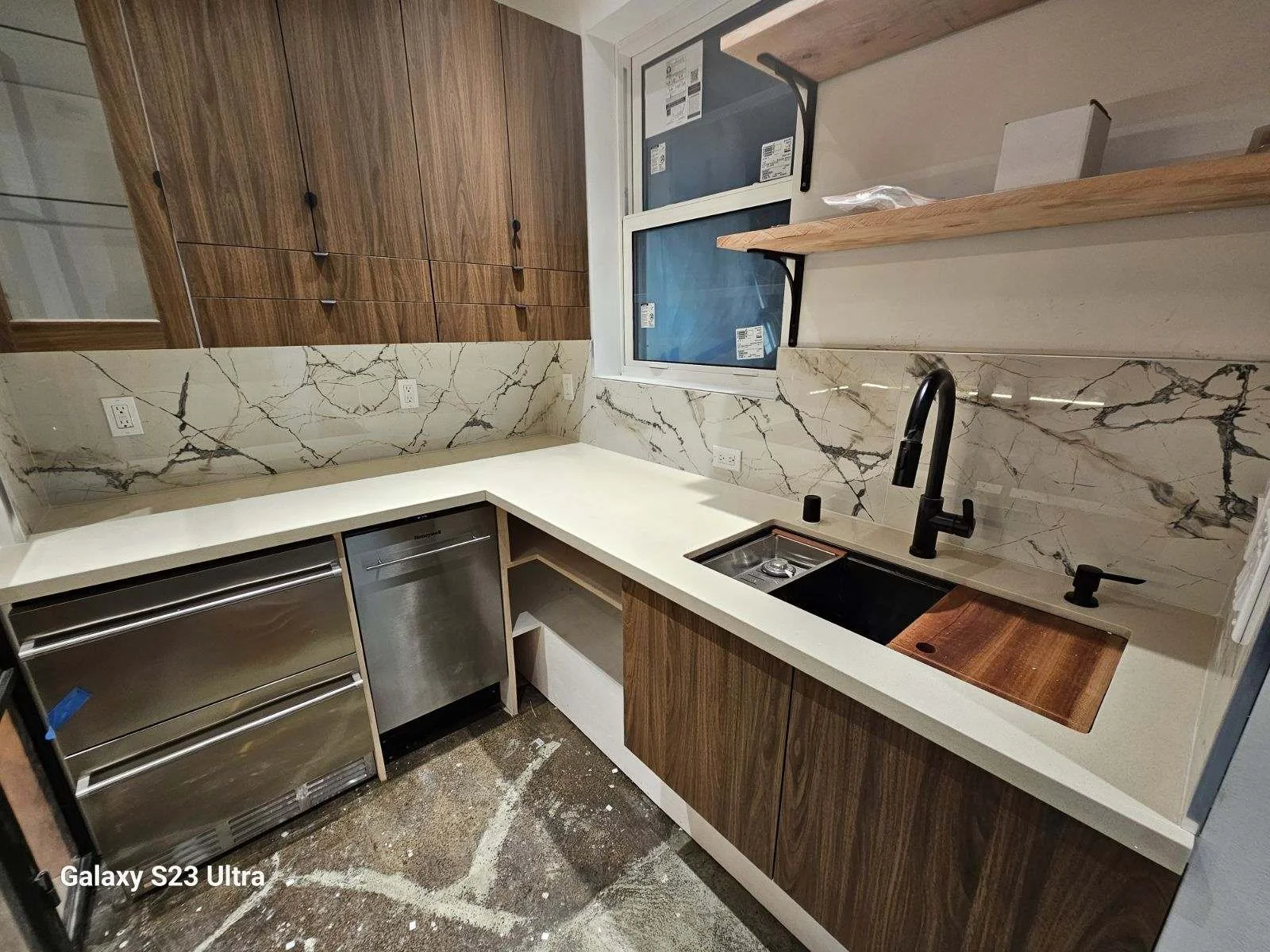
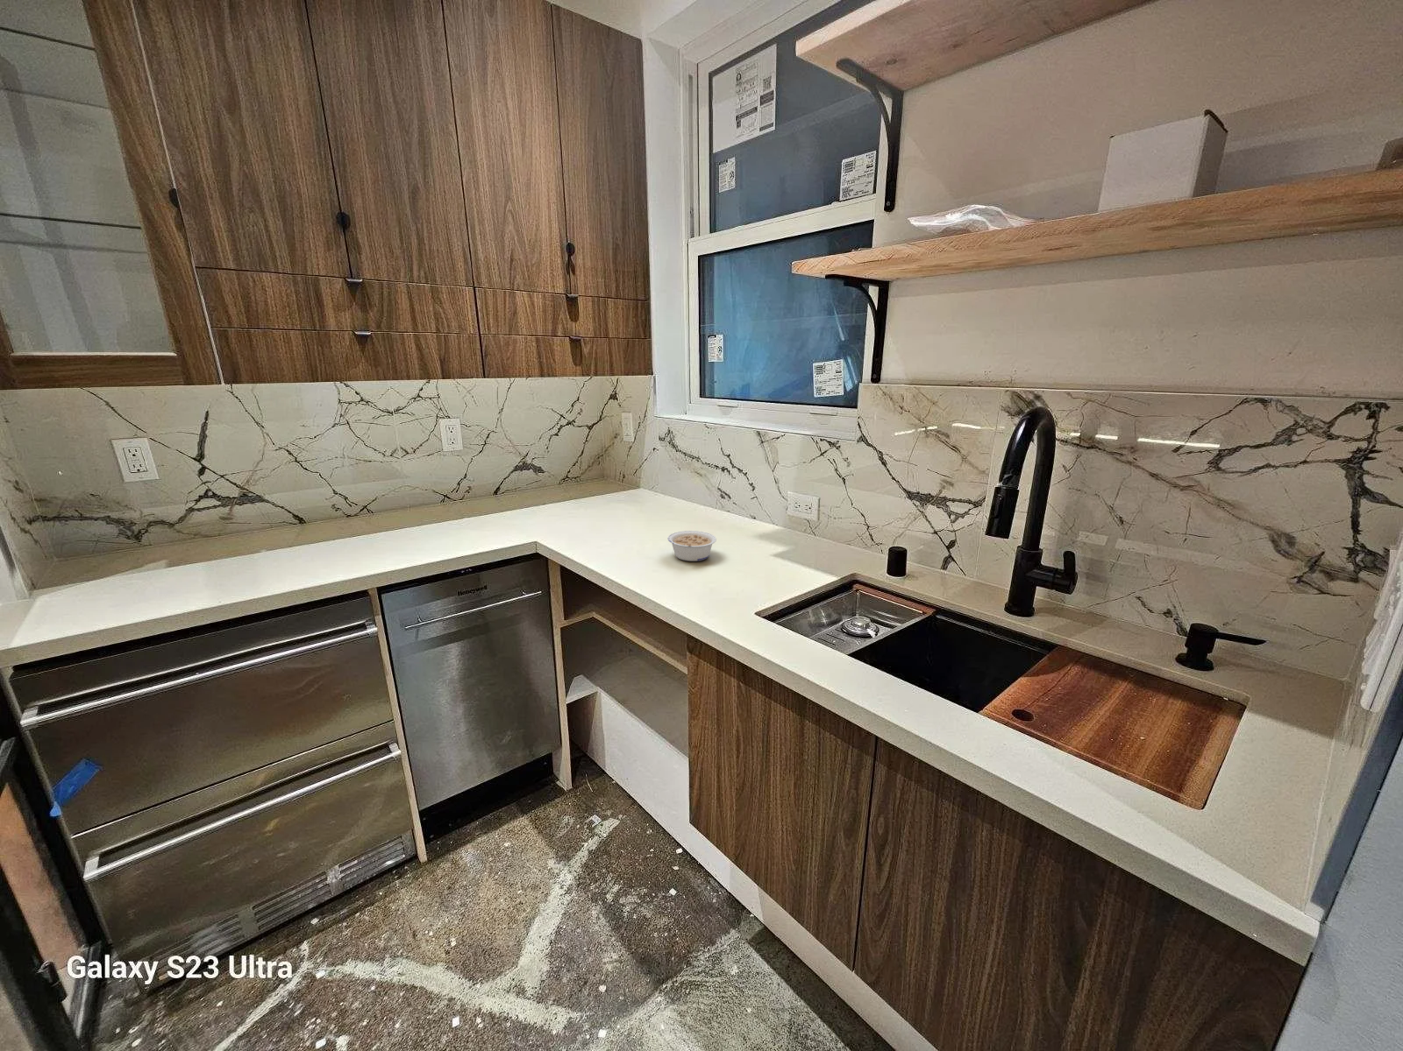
+ legume [666,530,717,562]
